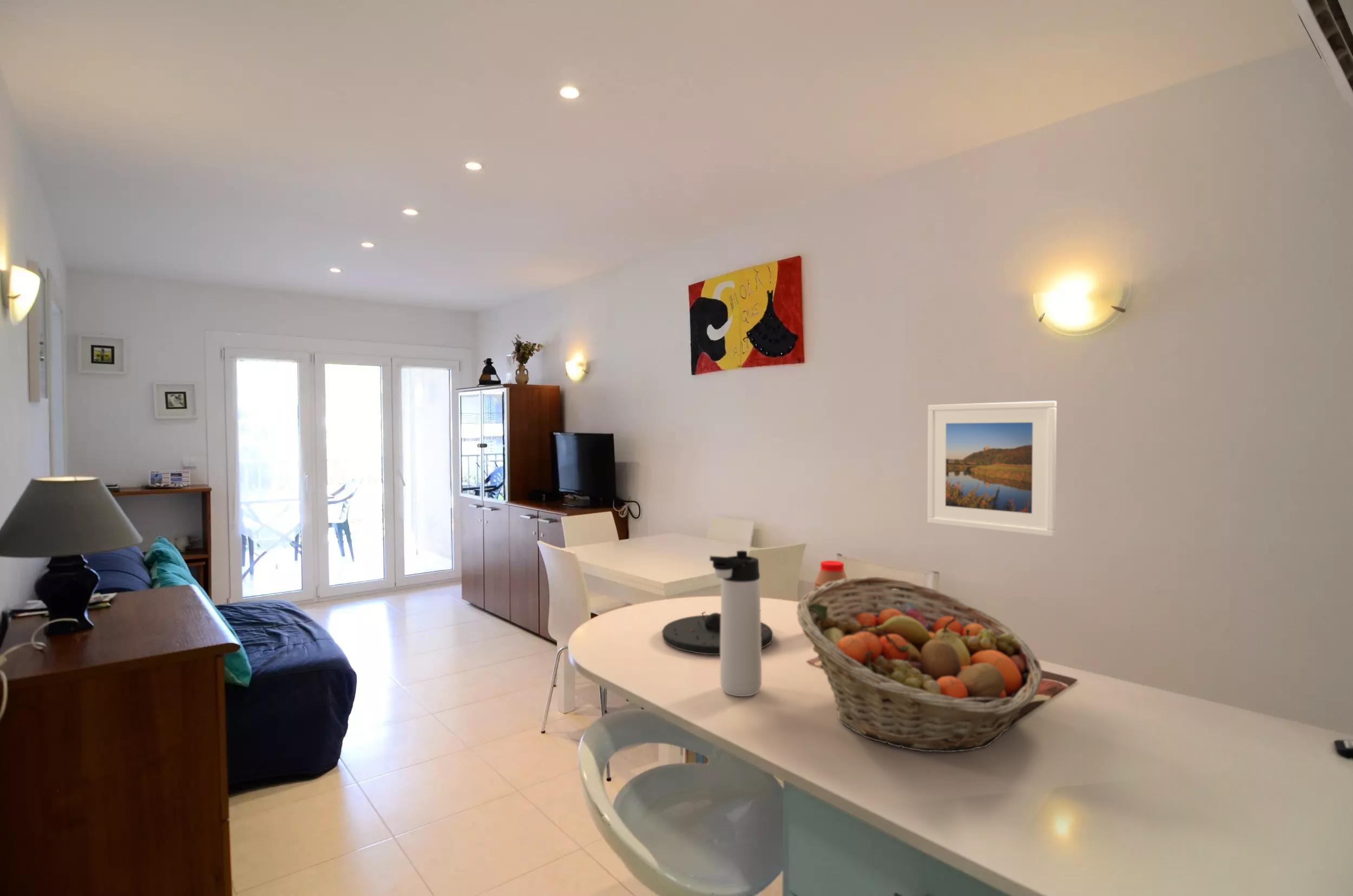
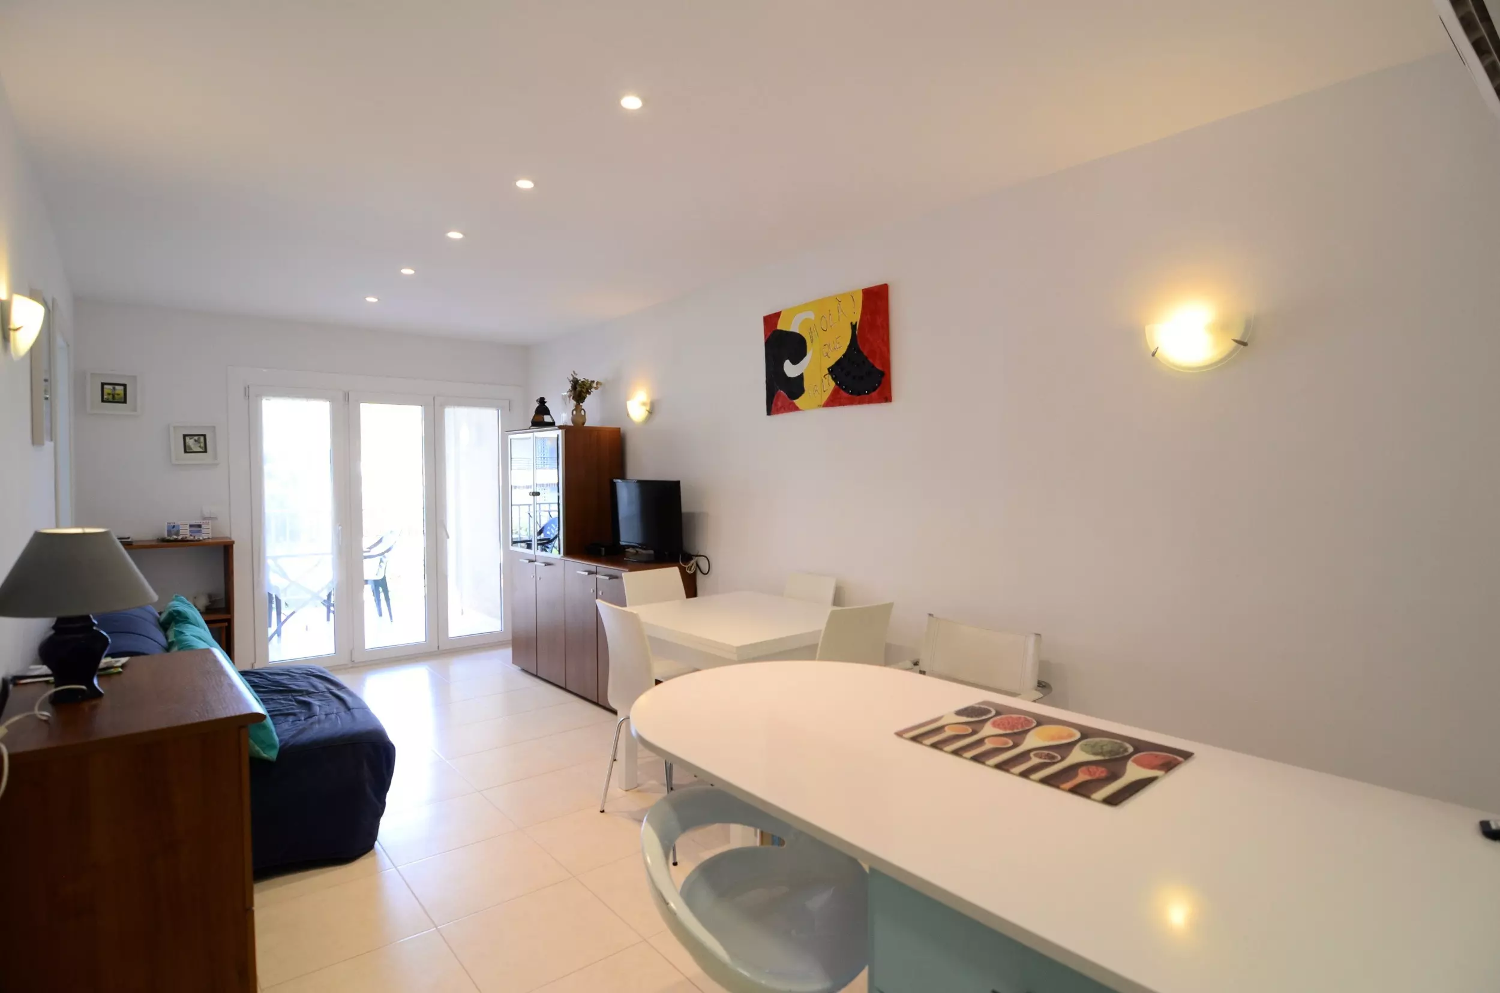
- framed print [927,400,1058,537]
- bottle [814,560,848,604]
- plate [661,611,773,655]
- thermos bottle [709,550,762,697]
- fruit basket [796,576,1043,753]
